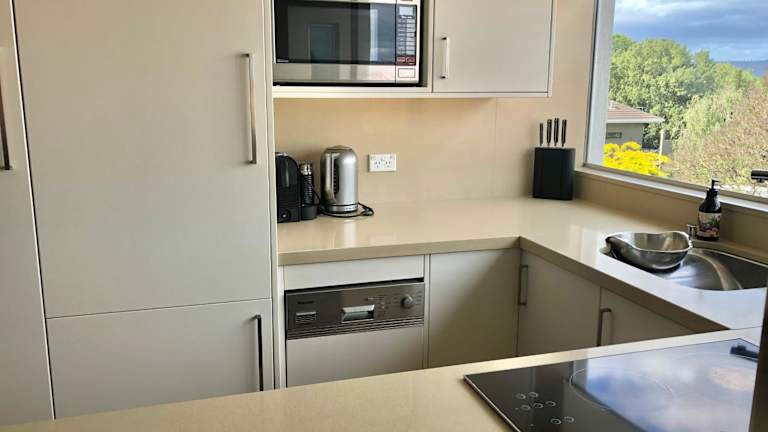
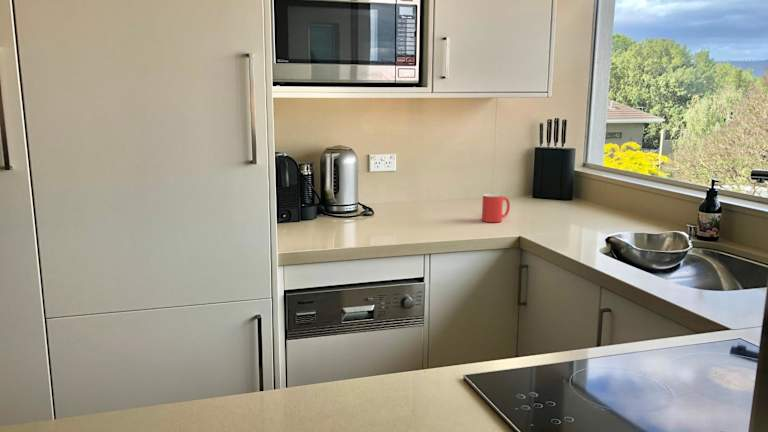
+ mug [481,193,511,223]
